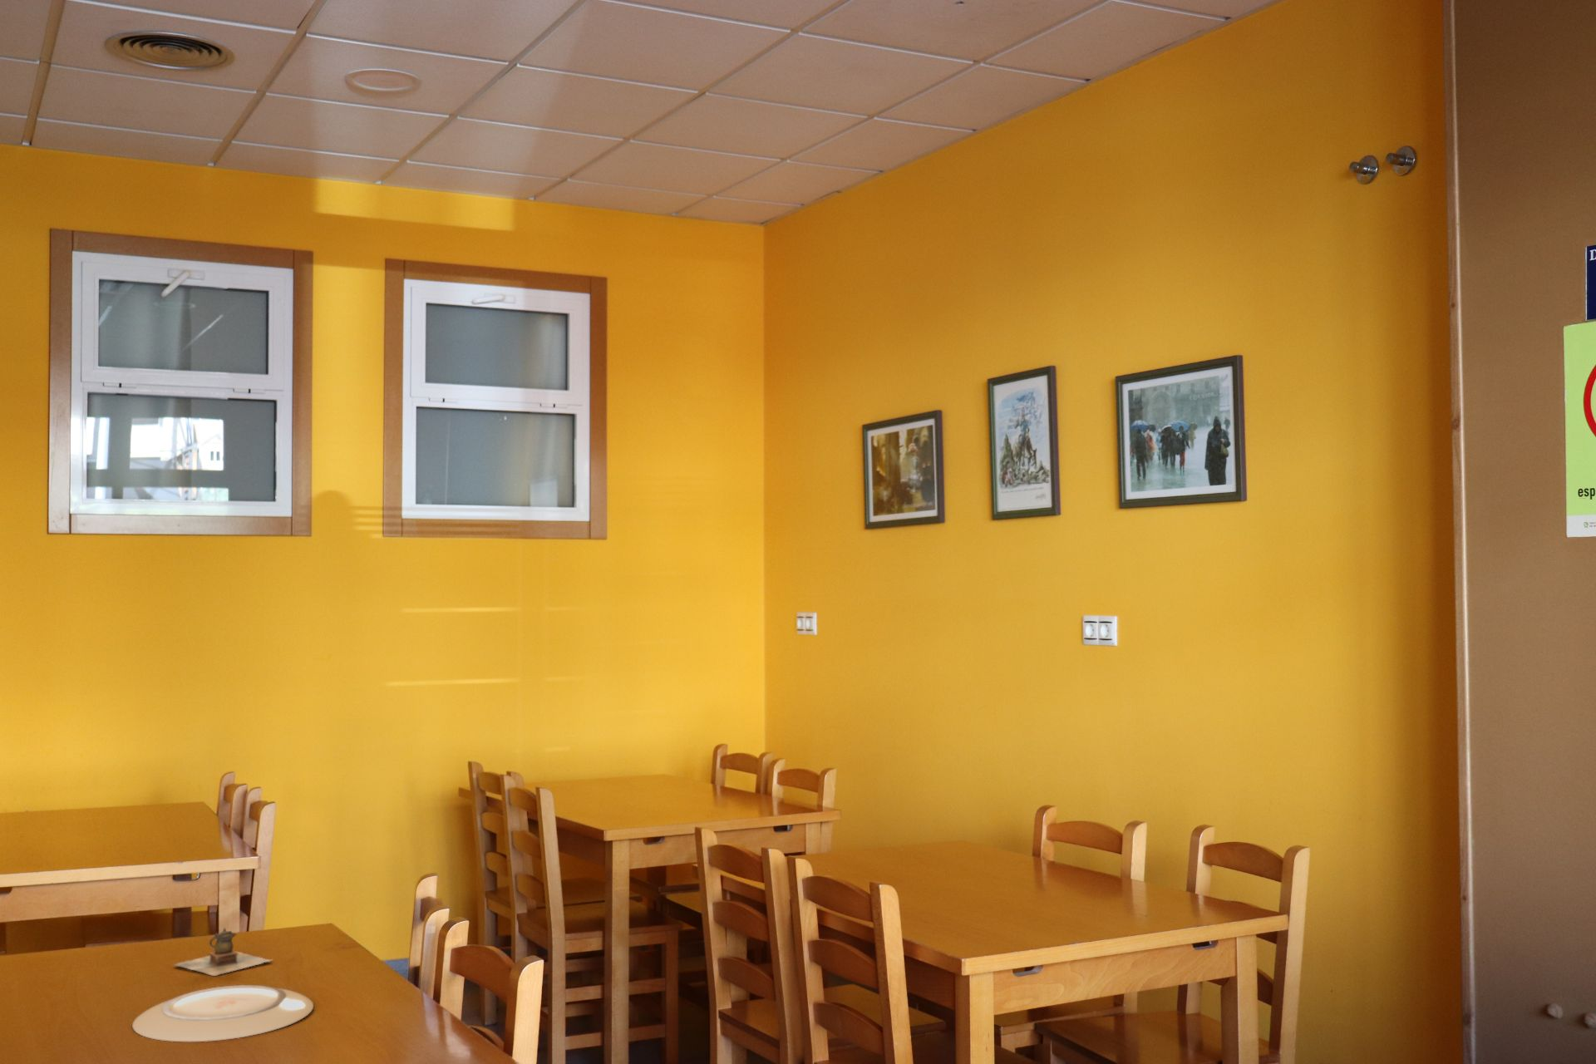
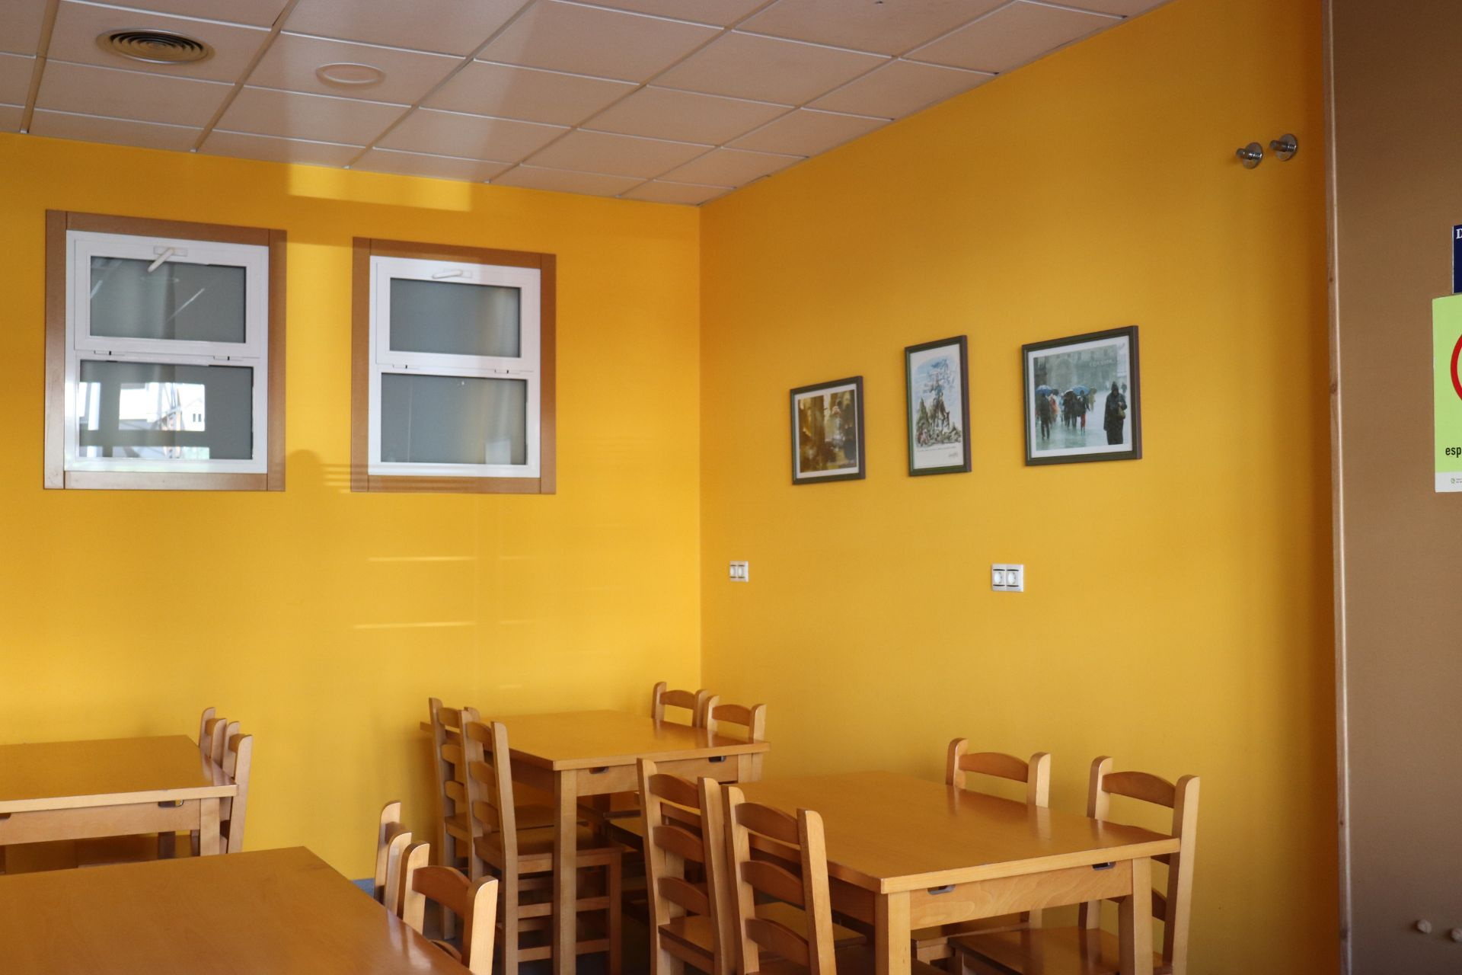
- teapot [173,926,274,977]
- plate [132,984,315,1043]
